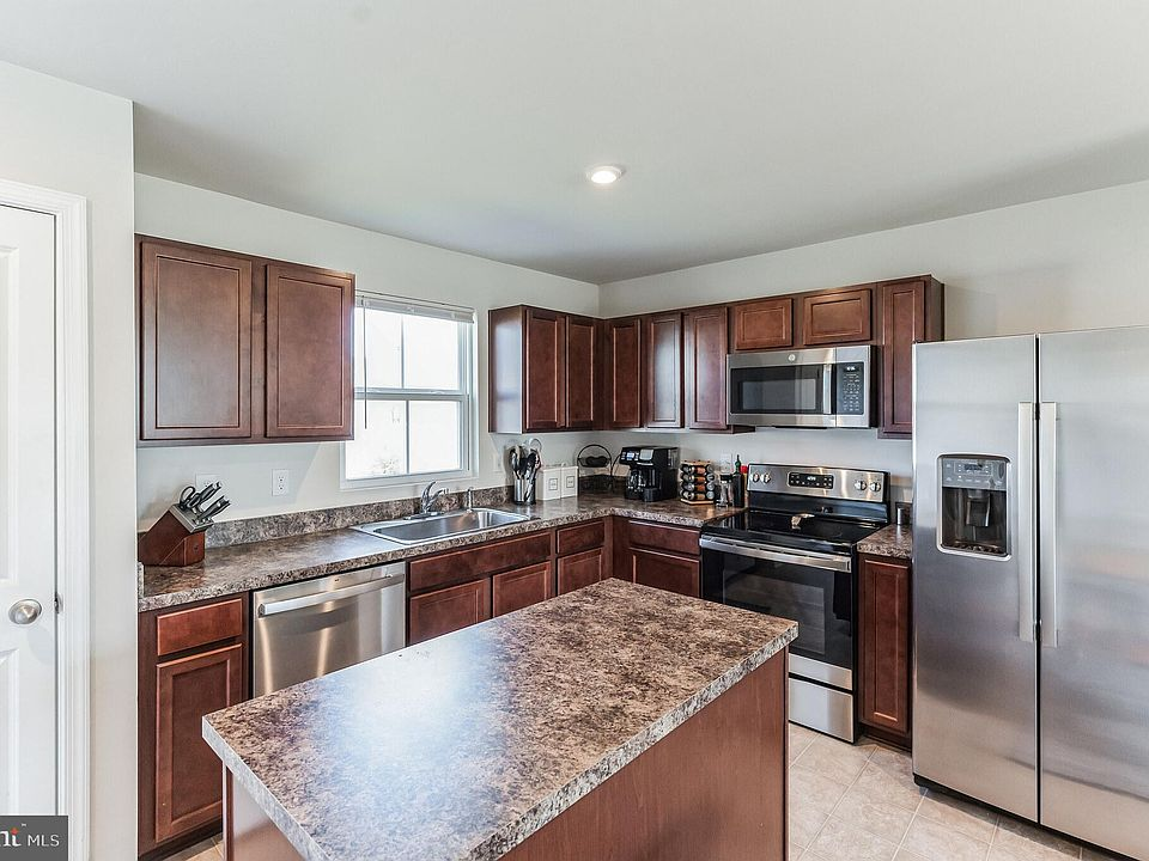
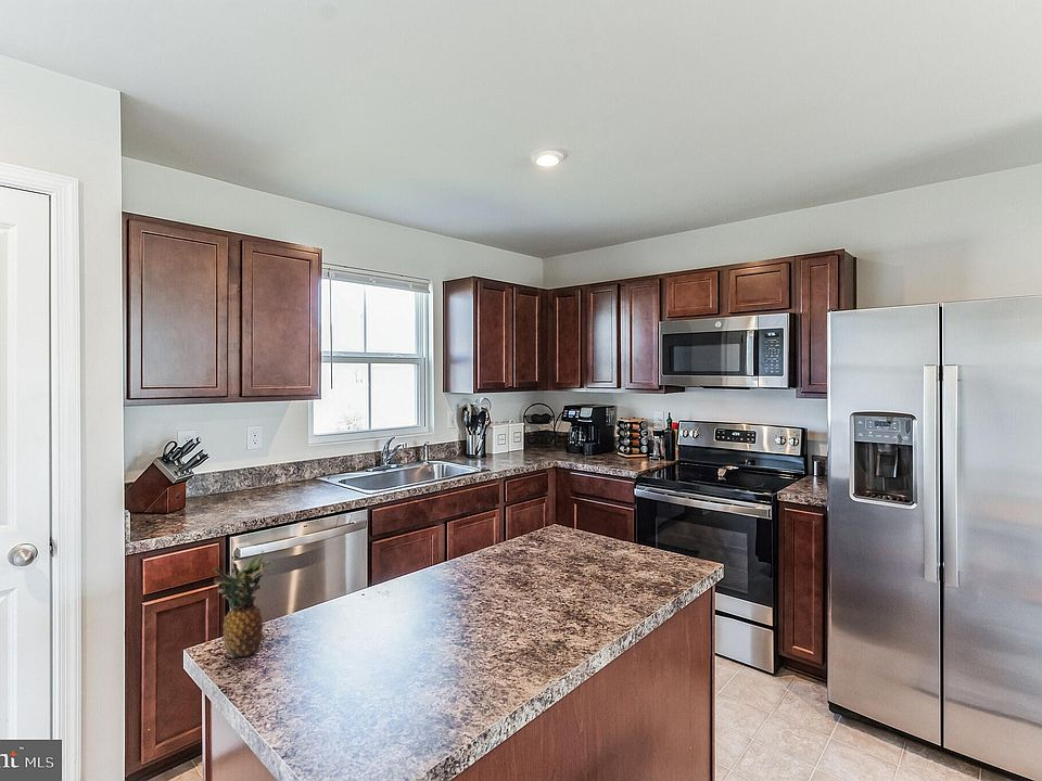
+ fruit [212,549,272,658]
